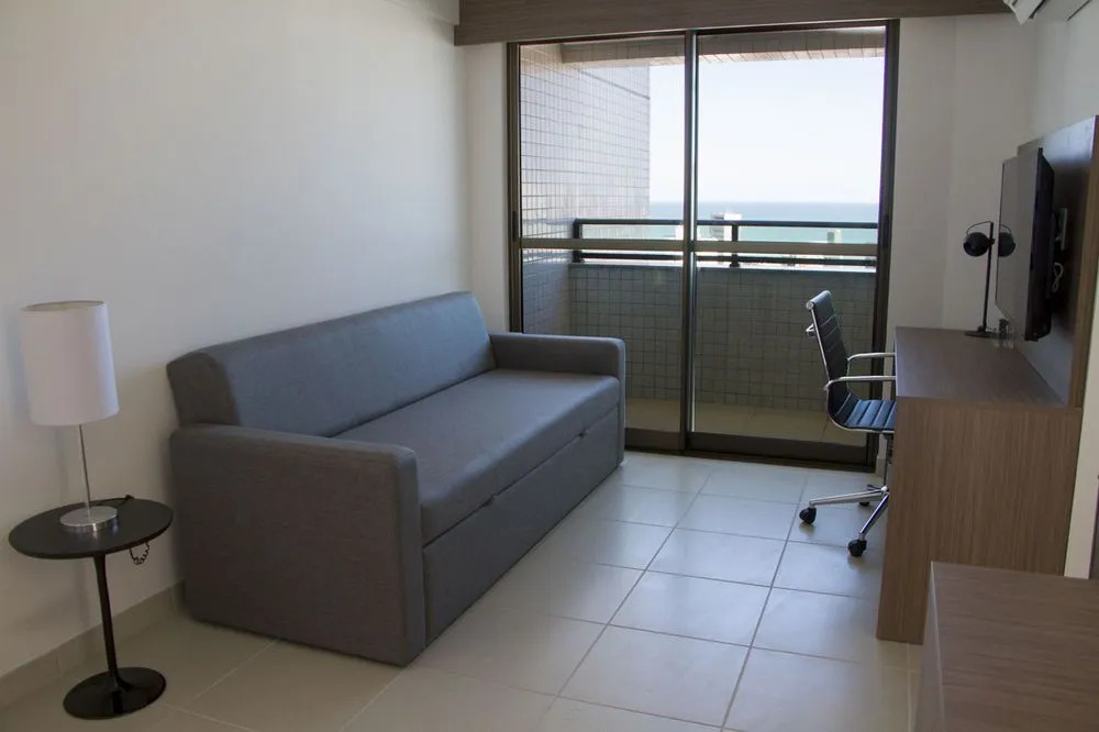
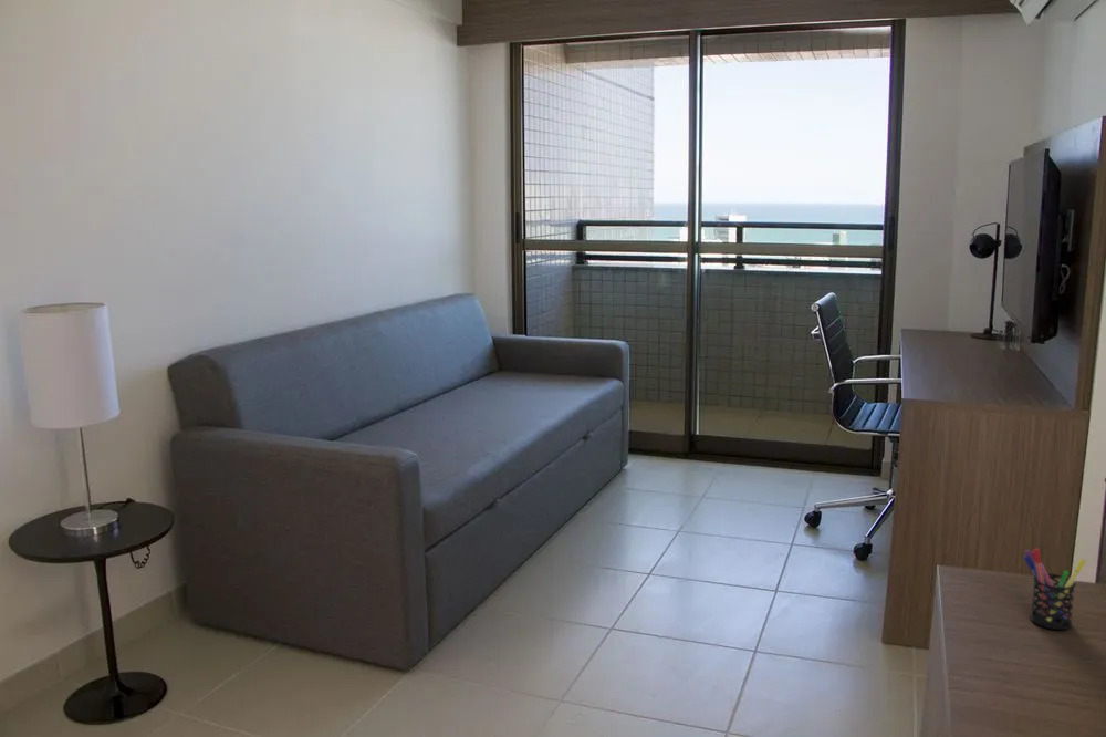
+ pen holder [1023,548,1087,631]
